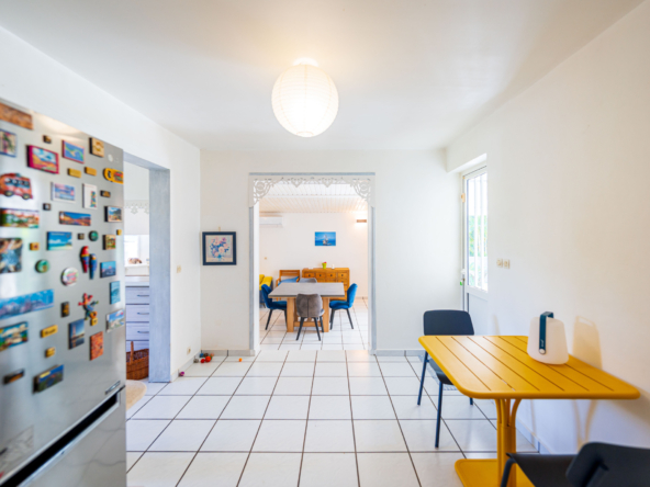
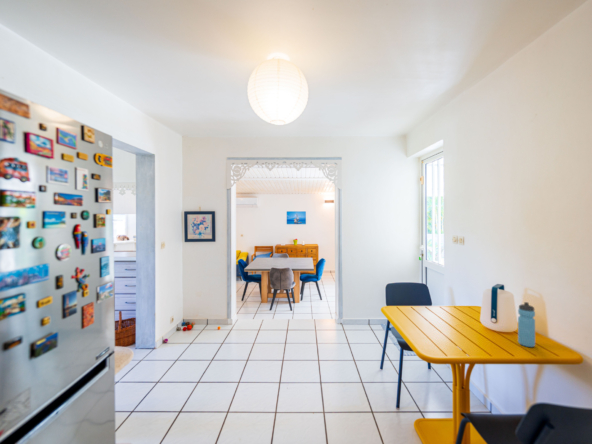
+ water bottle [517,301,536,348]
